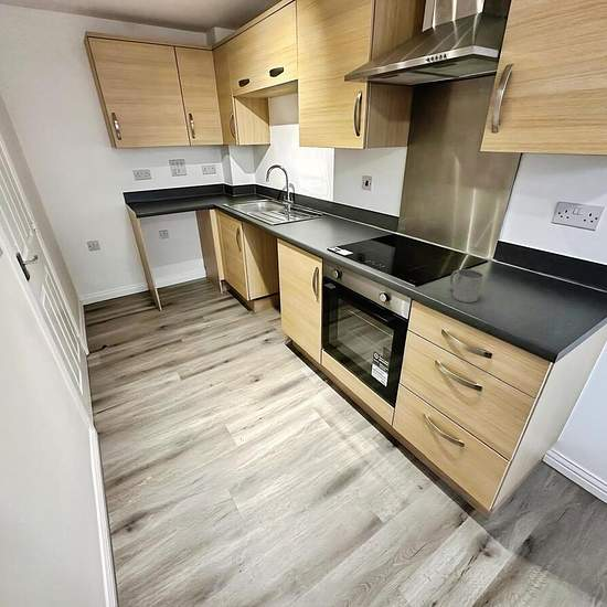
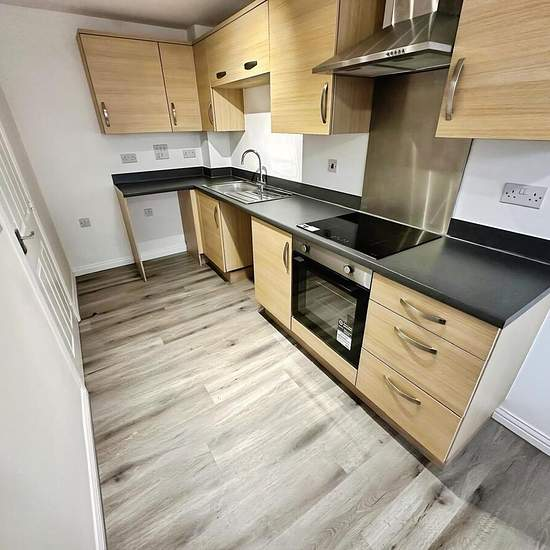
- mug [449,268,484,303]
